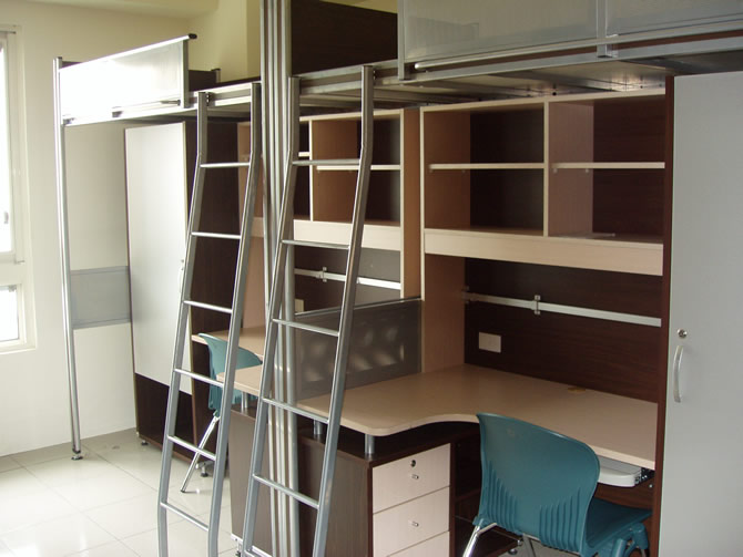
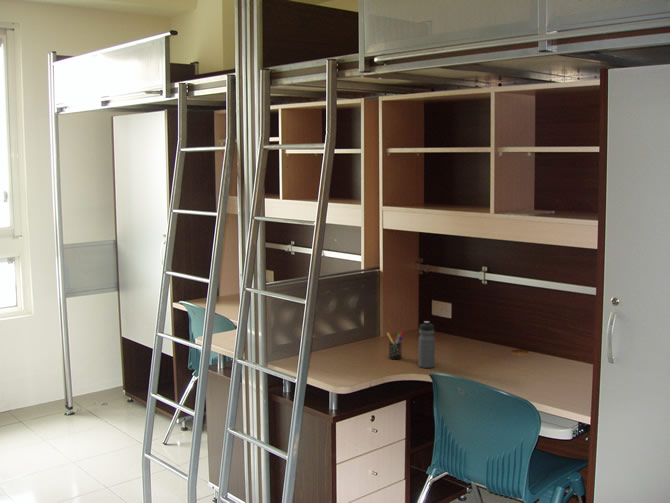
+ water bottle [417,320,436,369]
+ pen holder [386,330,404,360]
